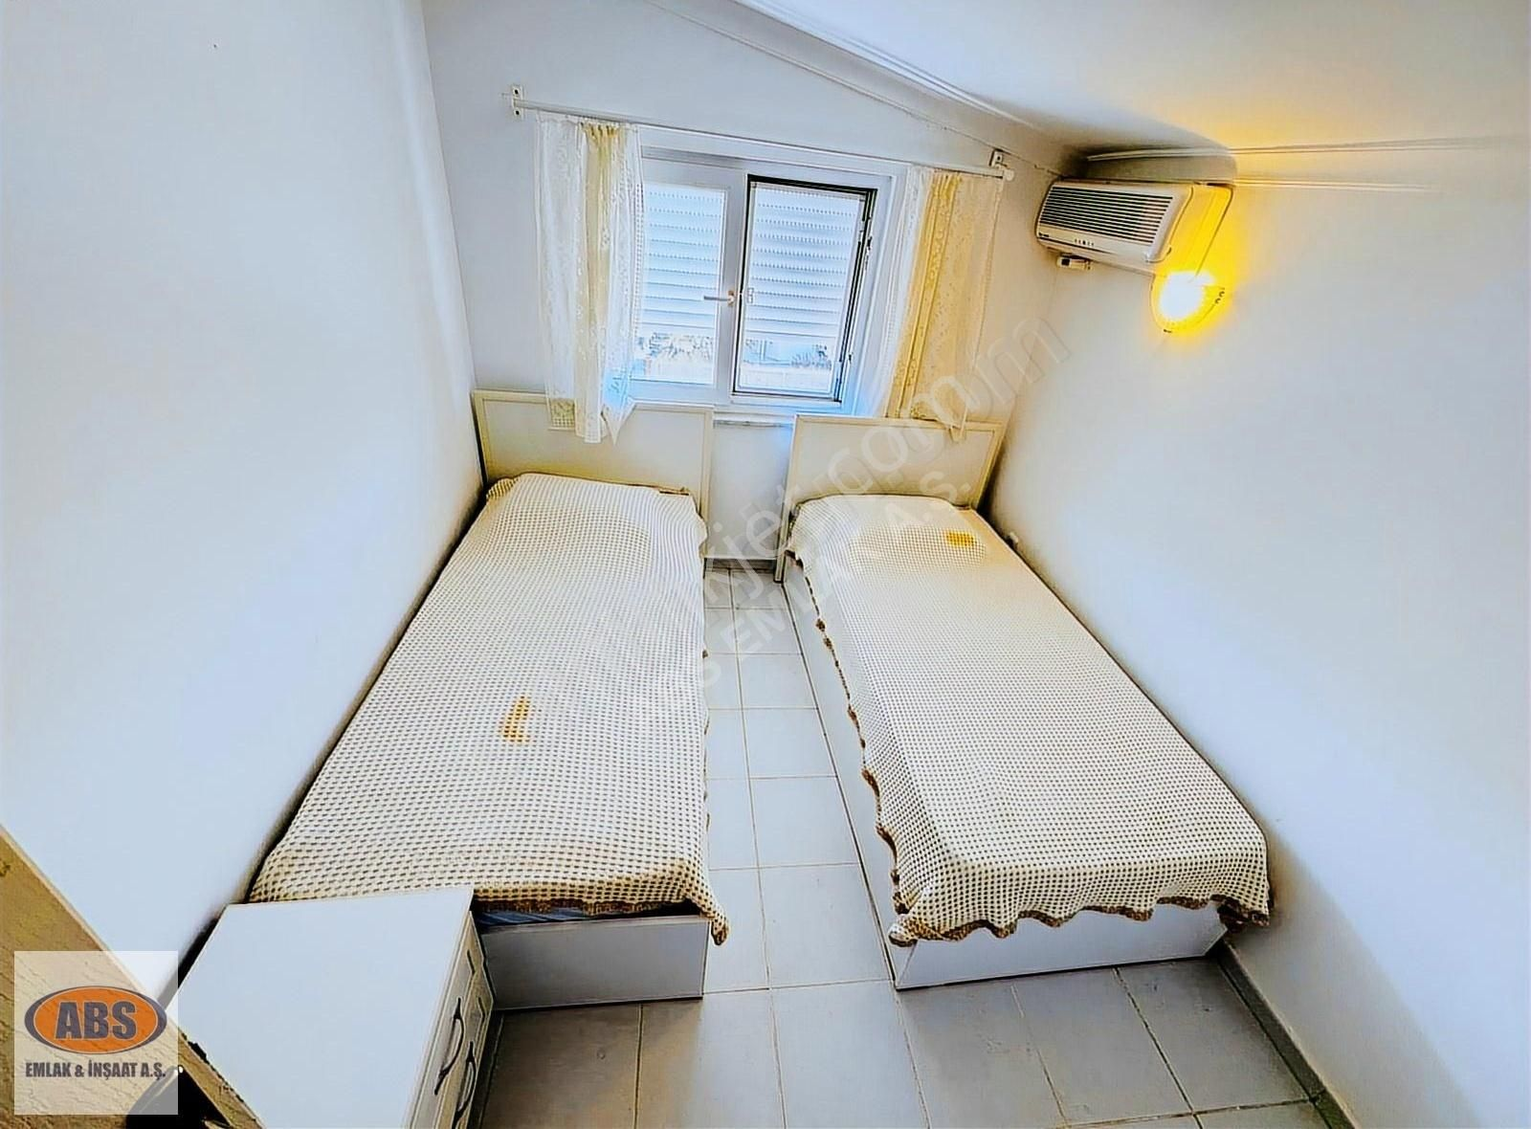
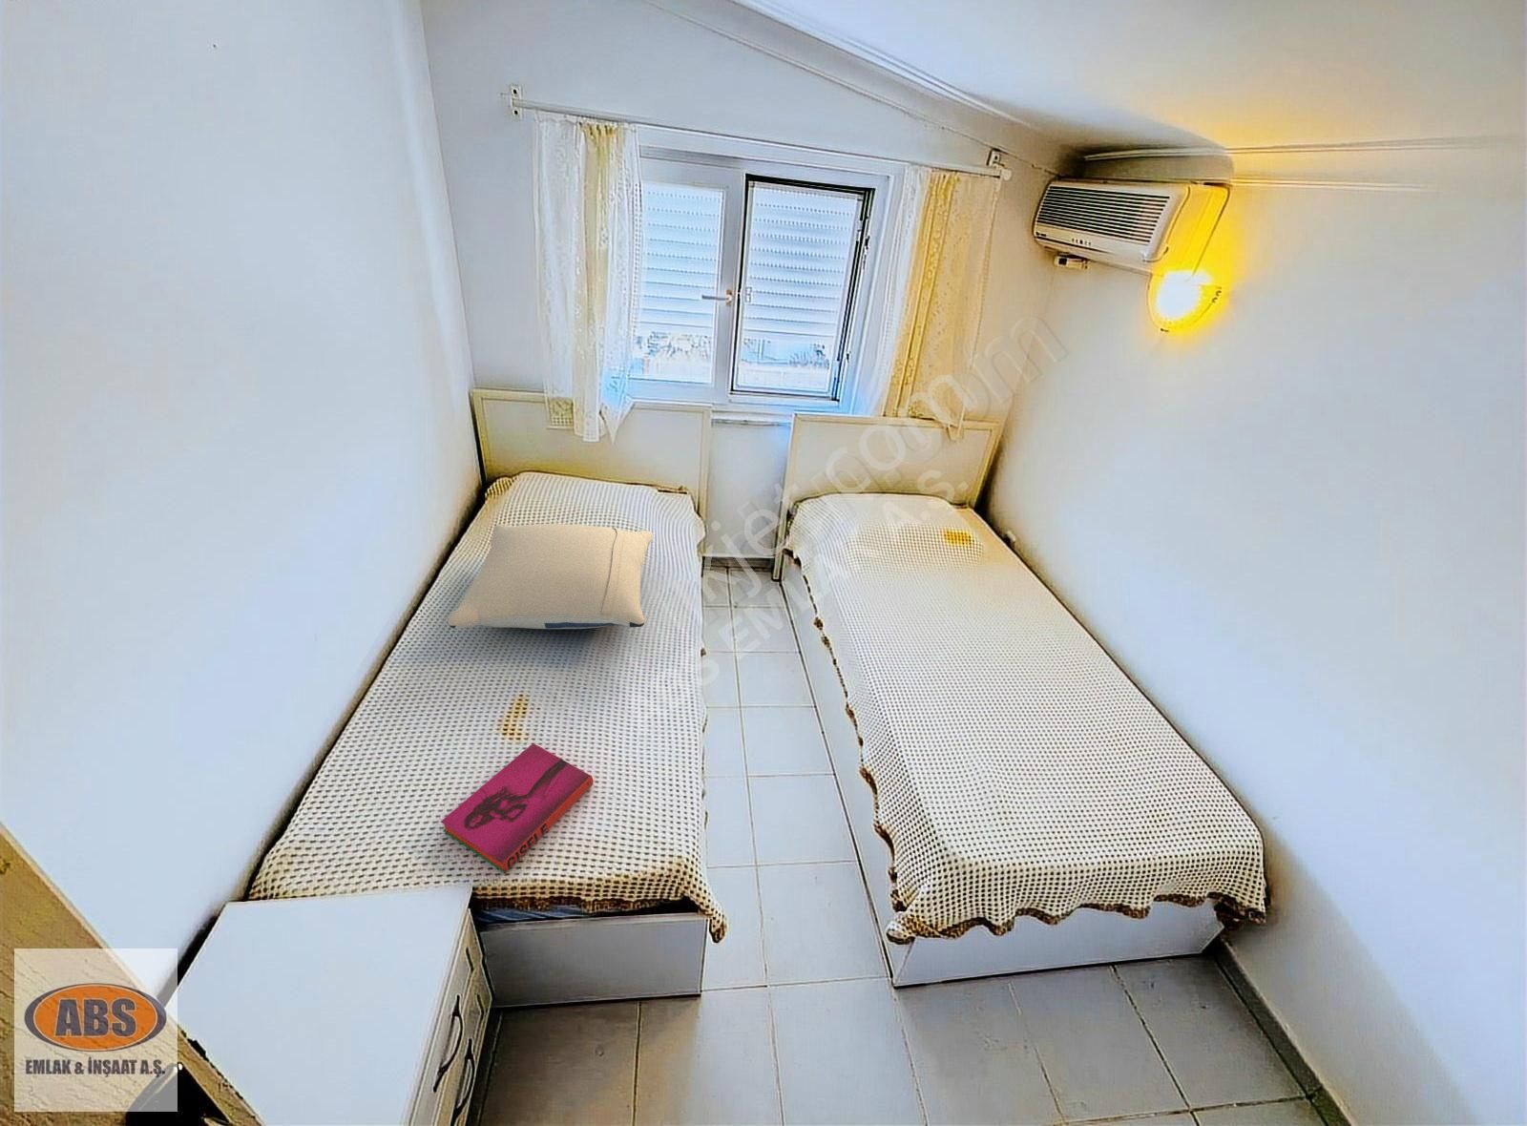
+ pillow [447,523,653,629]
+ hardback book [440,742,595,874]
